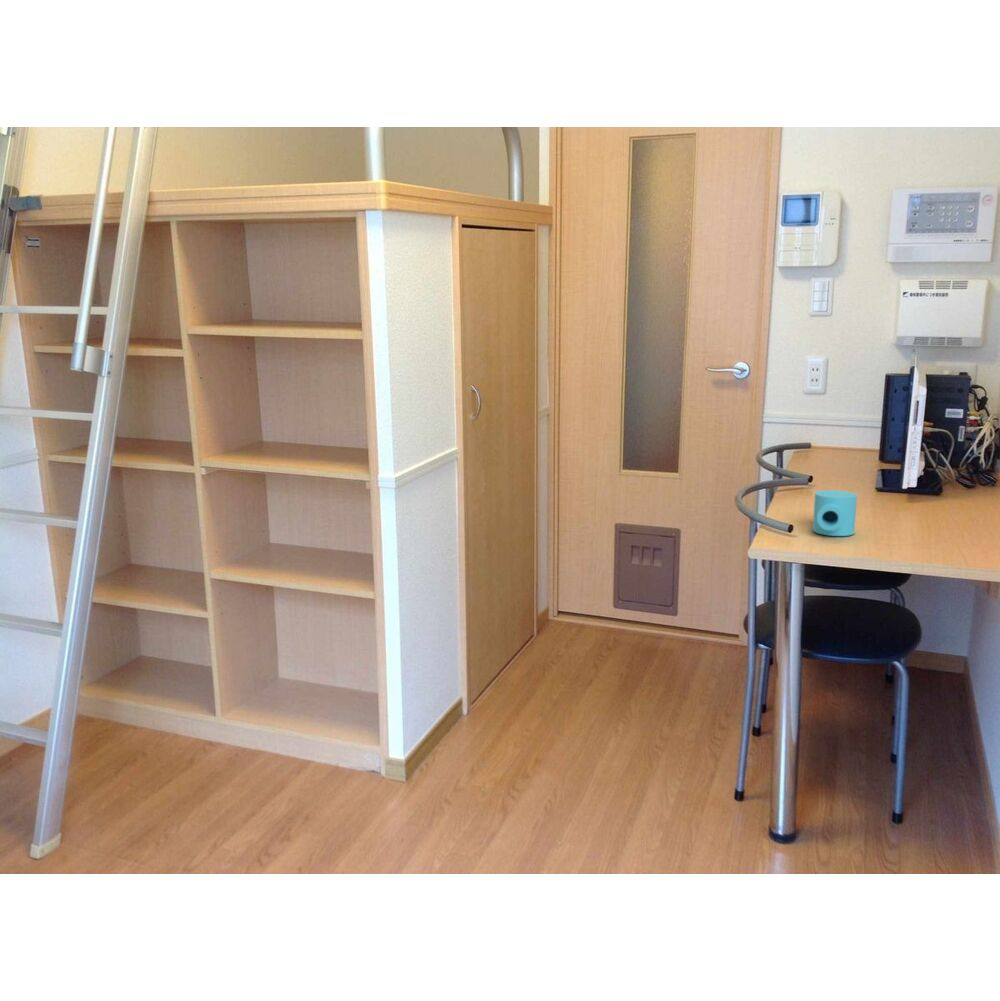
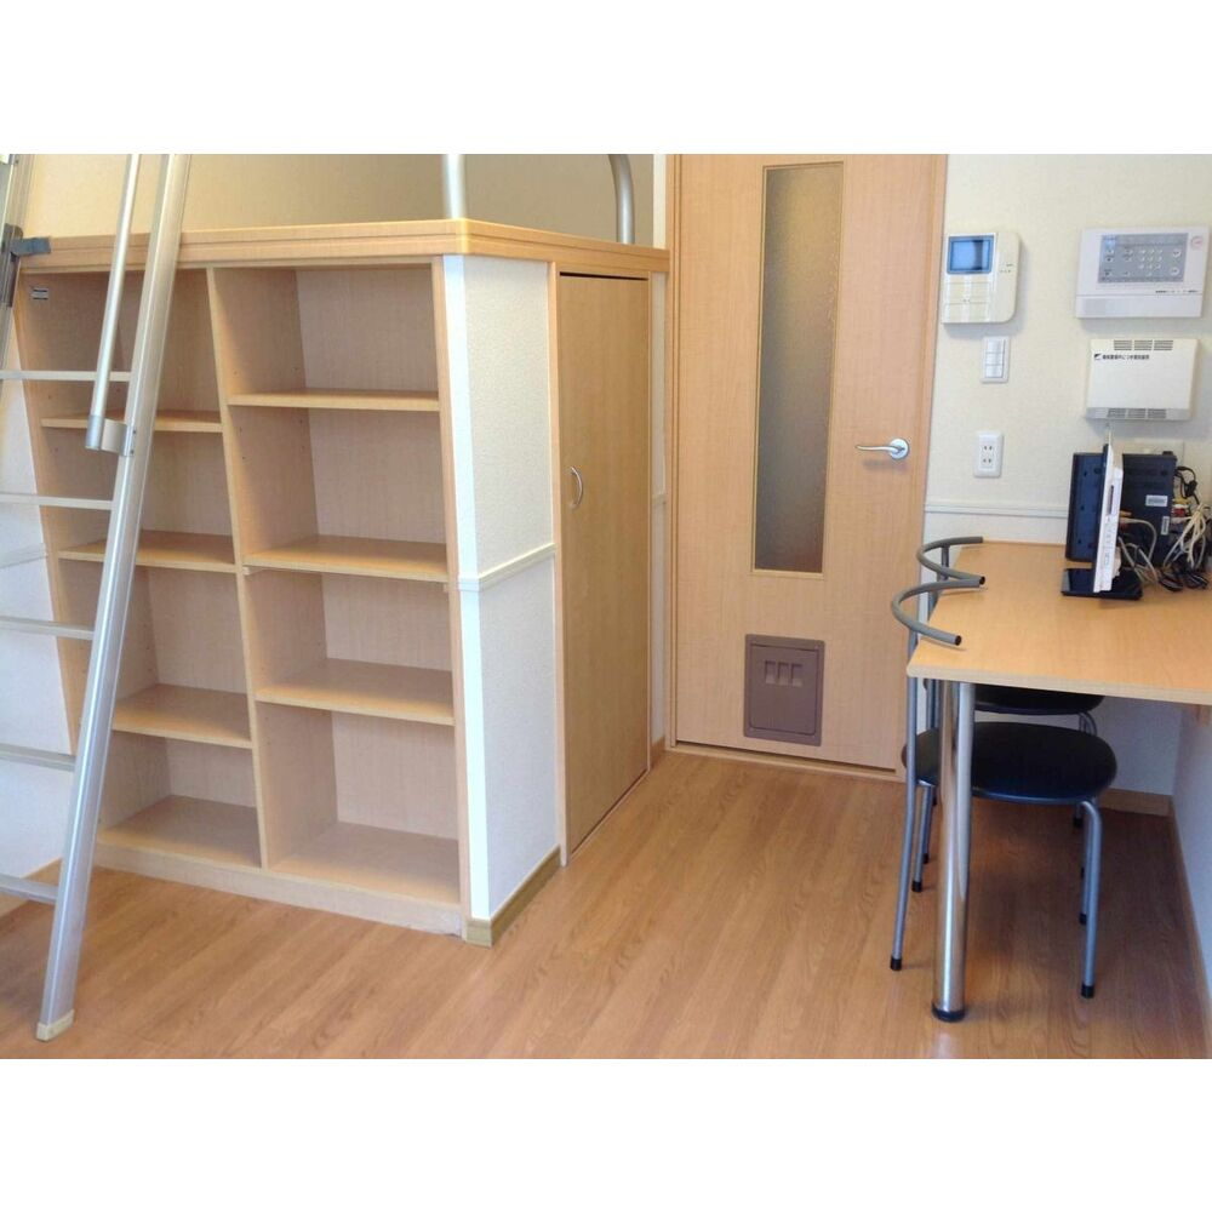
- mug [812,489,858,537]
